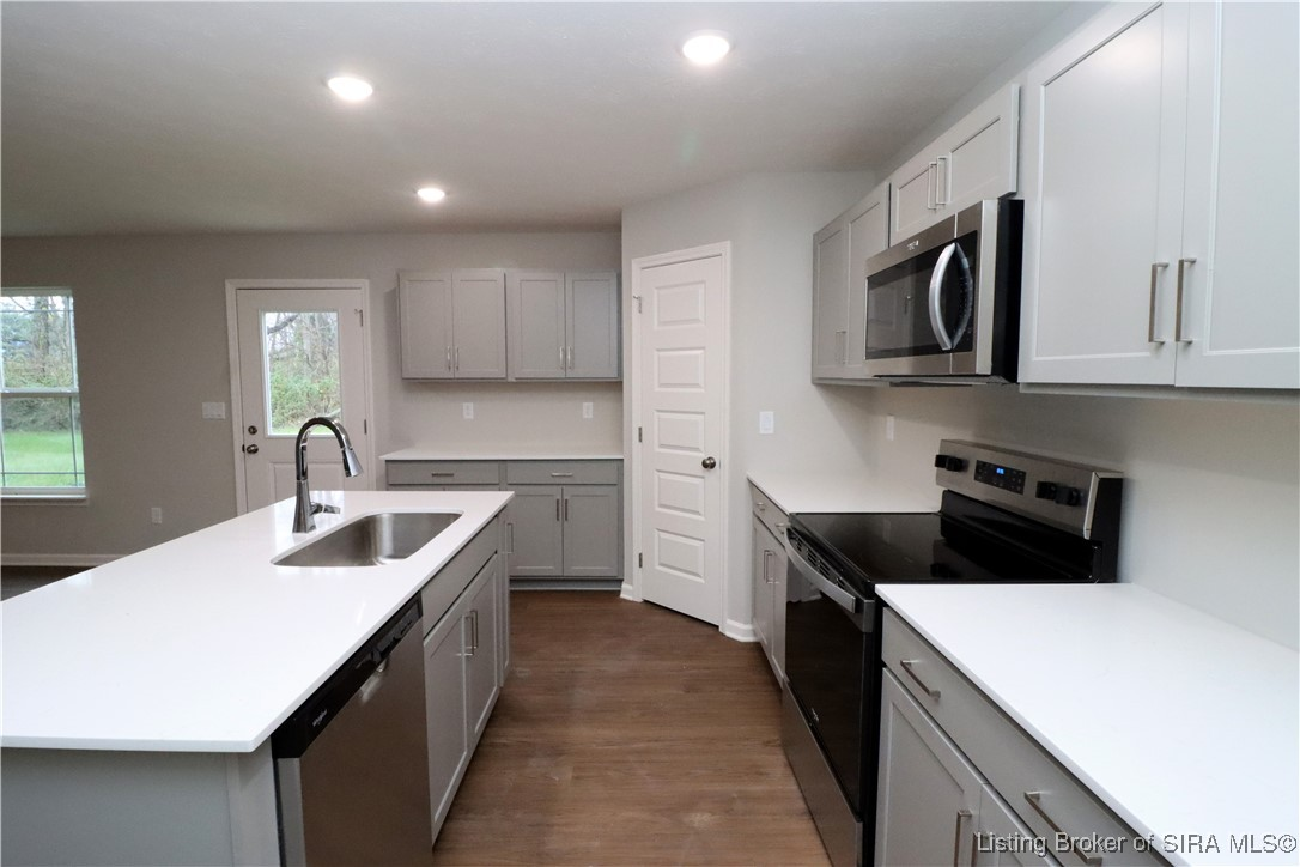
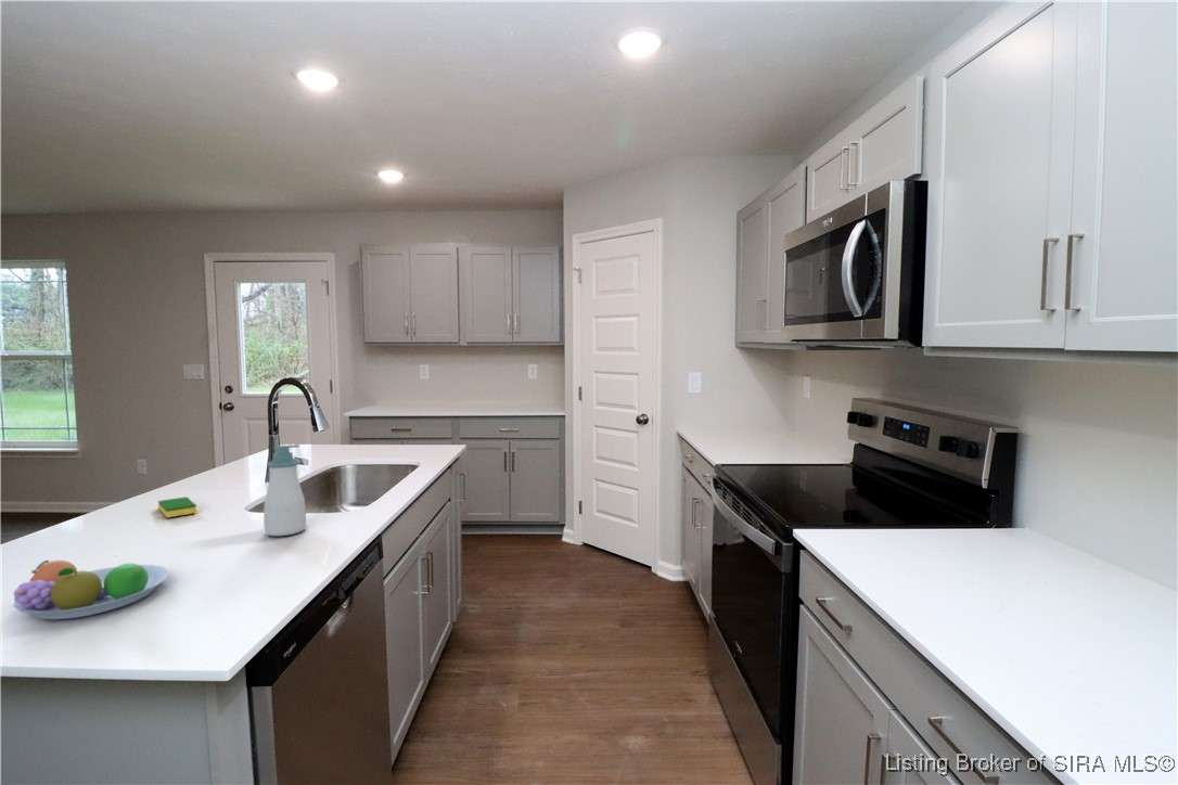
+ fruit bowl [12,559,170,620]
+ dish sponge [157,496,197,518]
+ soap bottle [263,443,307,537]
